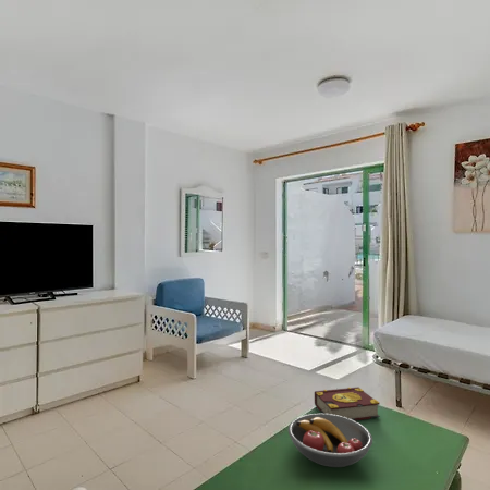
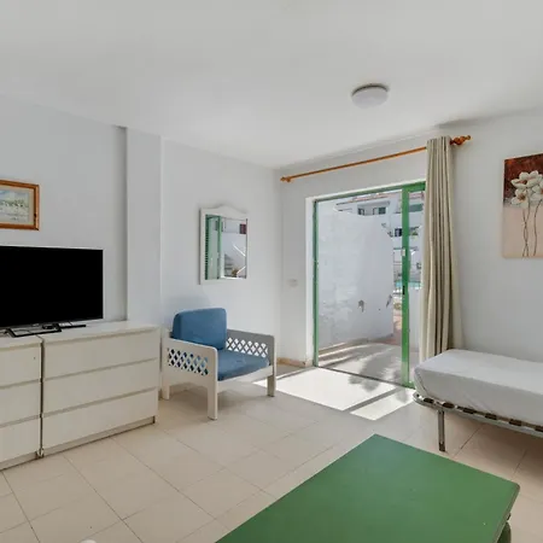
- fruit bowl [286,413,373,468]
- book [314,387,381,421]
